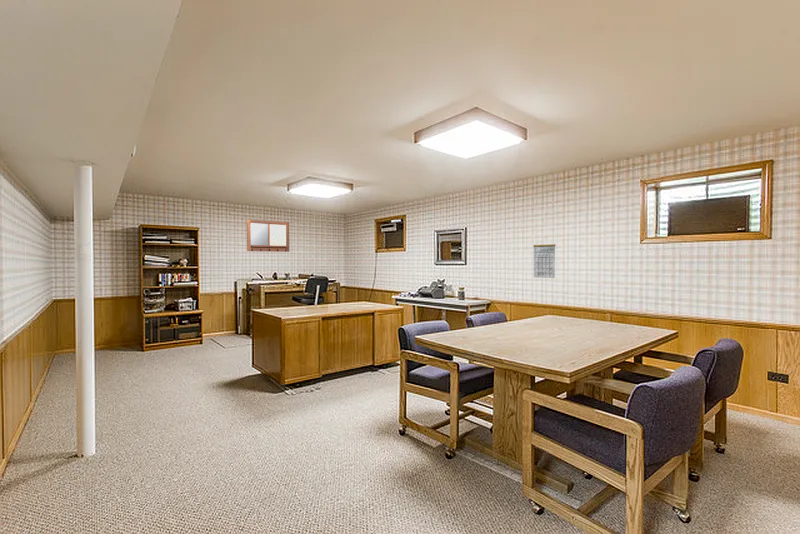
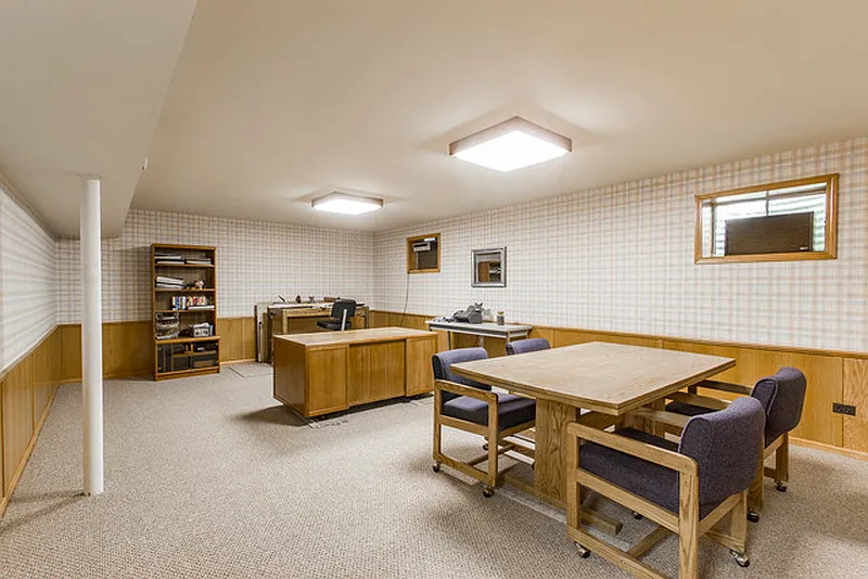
- writing board [246,219,290,253]
- calendar [532,236,557,279]
